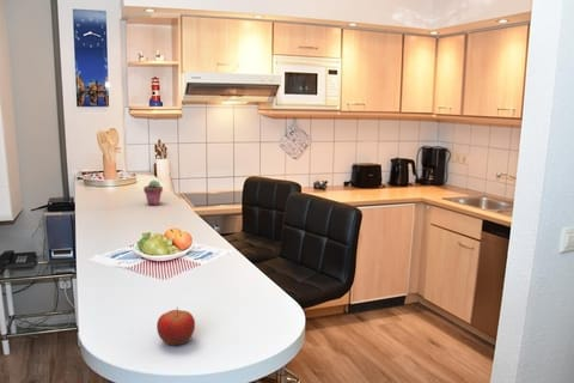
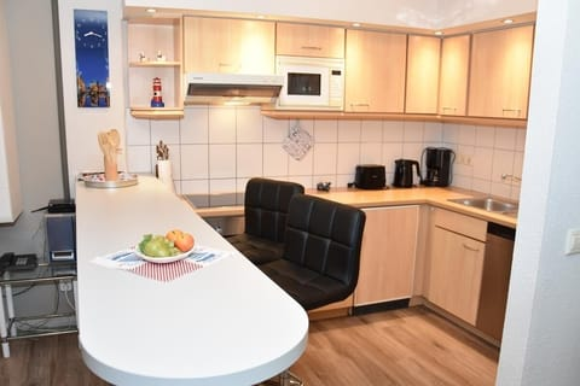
- fruit [155,308,196,347]
- potted succulent [142,178,164,206]
